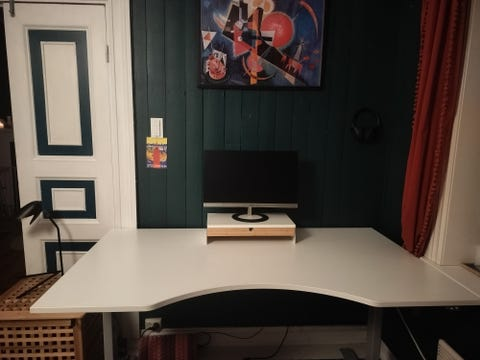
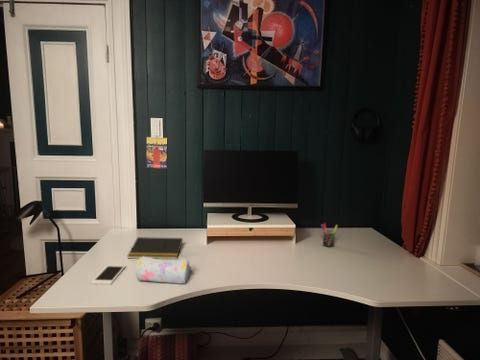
+ notepad [127,236,184,260]
+ pen holder [320,222,339,248]
+ cell phone [90,264,127,285]
+ pencil case [134,256,192,285]
